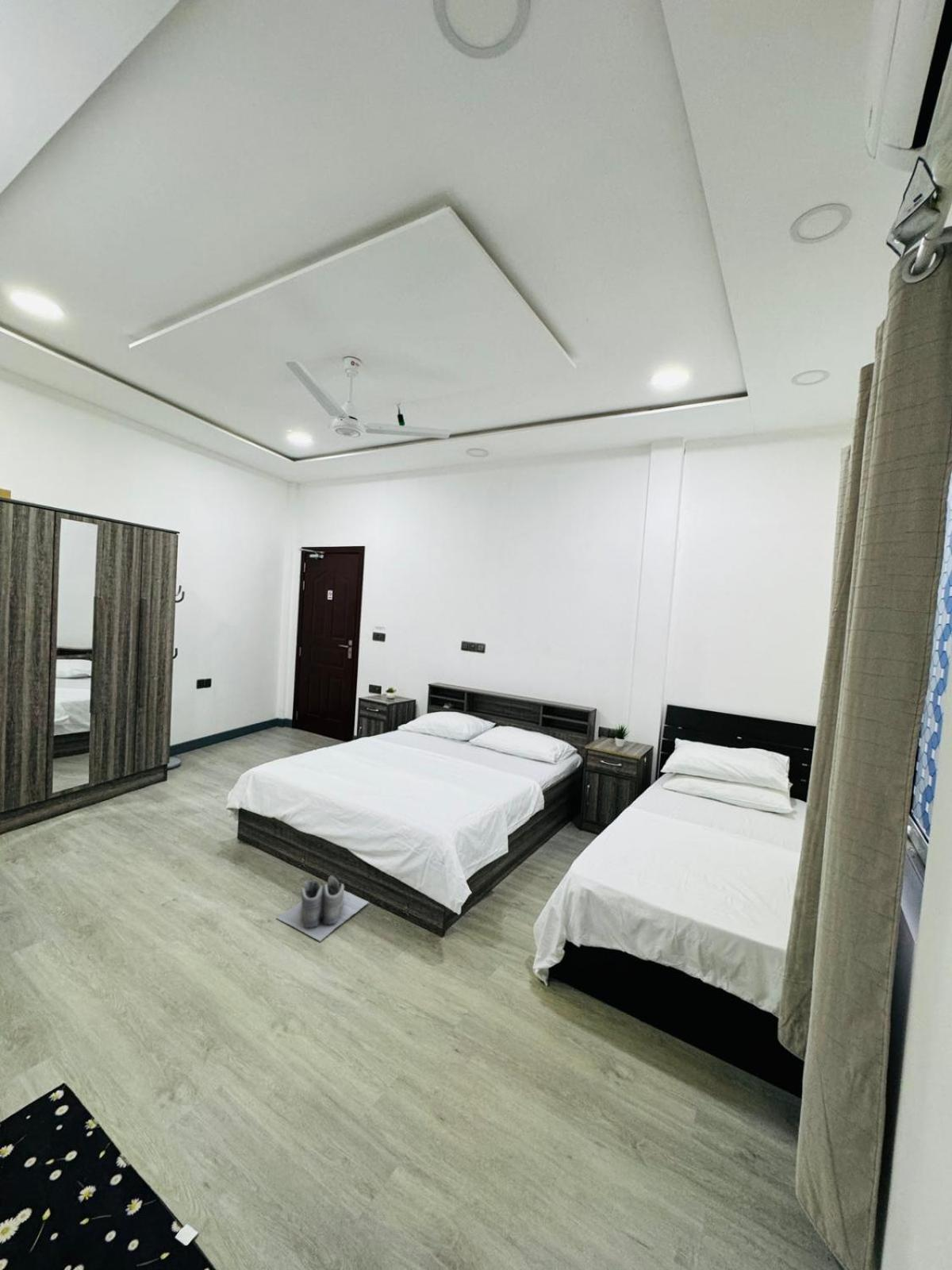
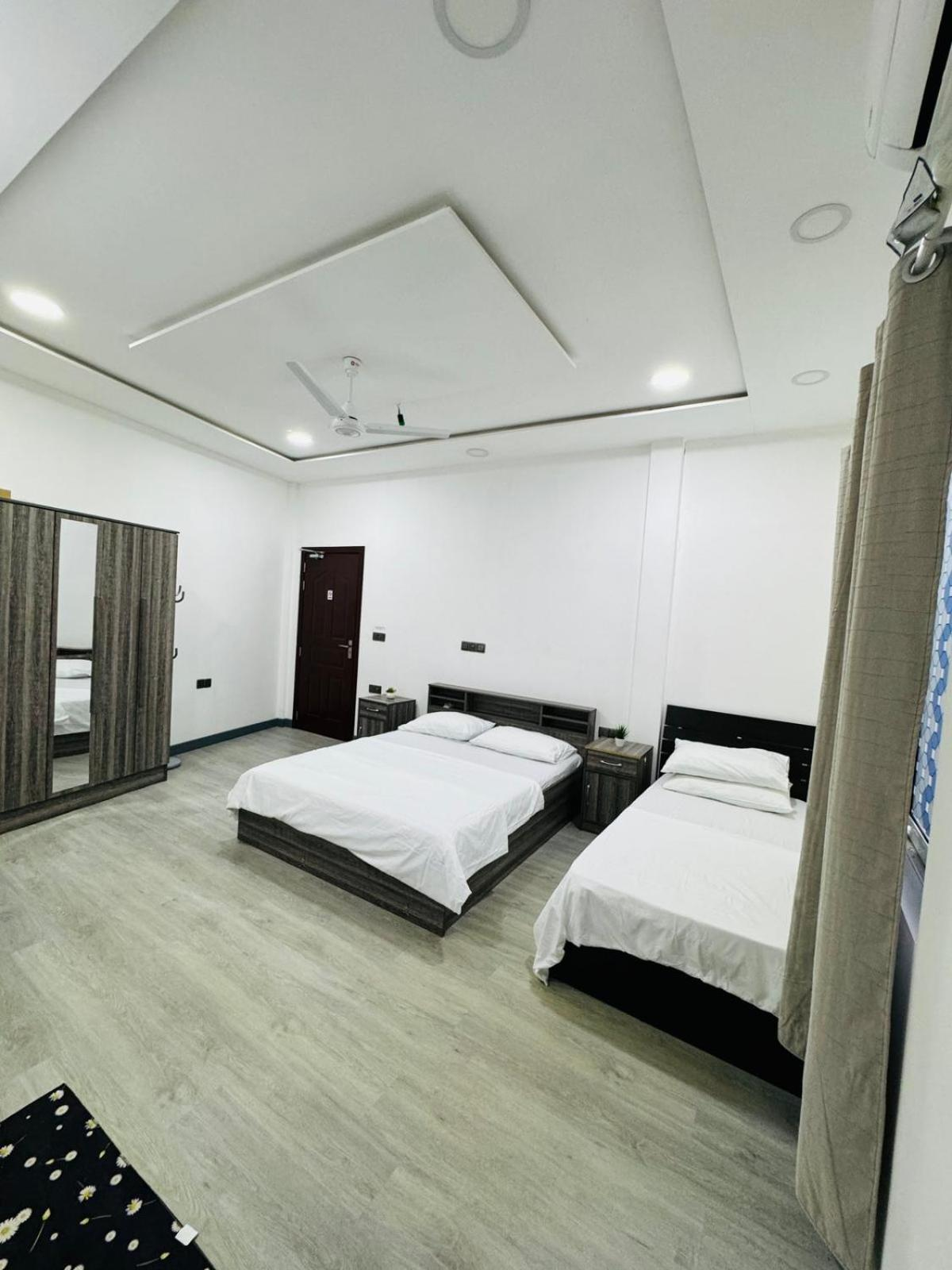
- boots [275,875,370,942]
